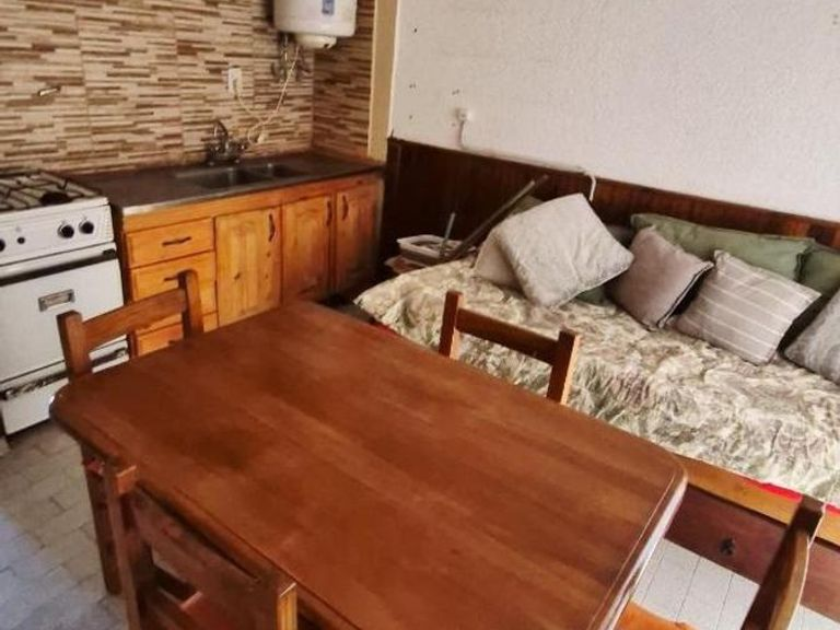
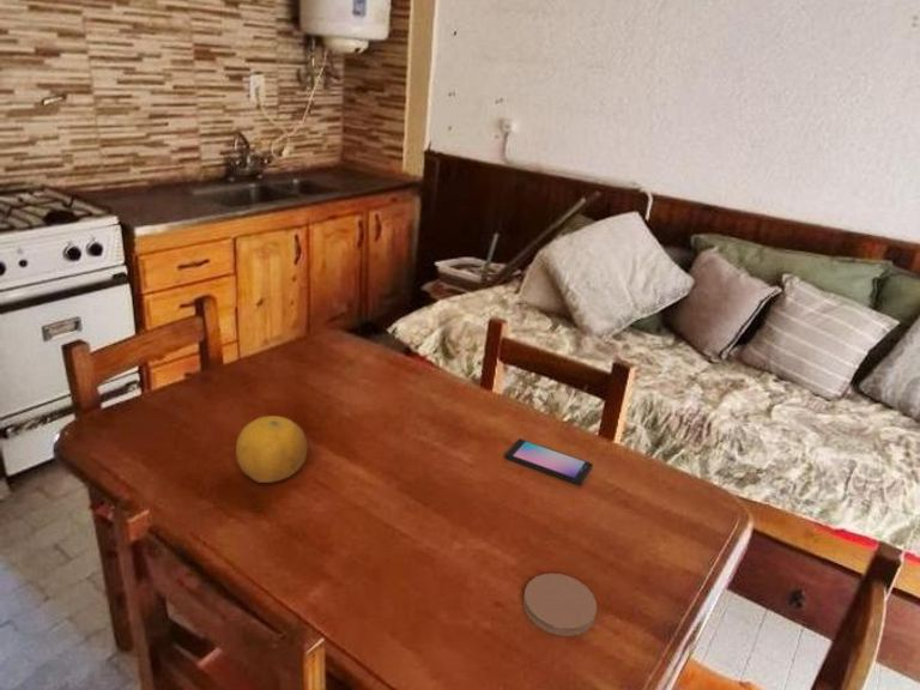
+ smartphone [503,437,594,486]
+ fruit [235,414,309,484]
+ coaster [522,573,598,637]
